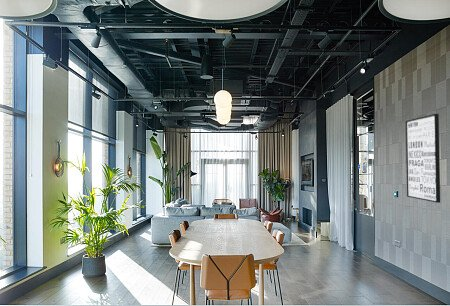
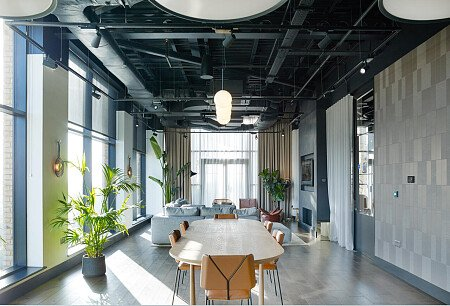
- wall art [405,113,441,204]
